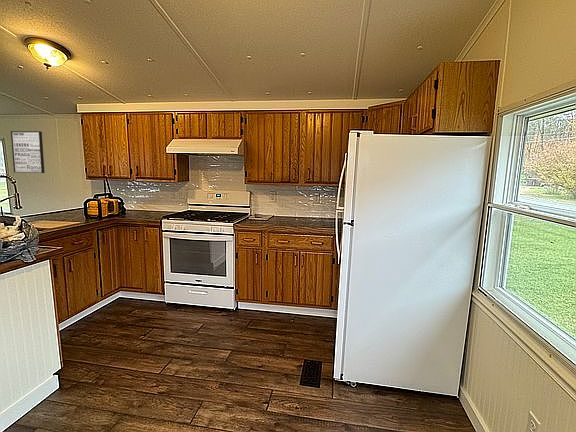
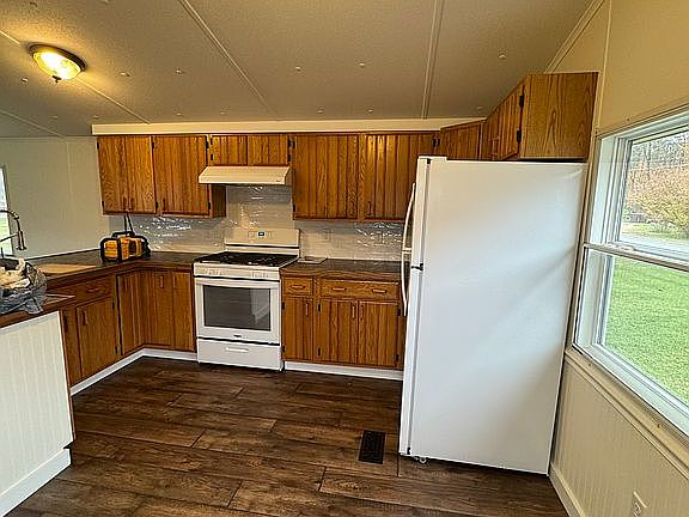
- wall art [10,130,45,174]
